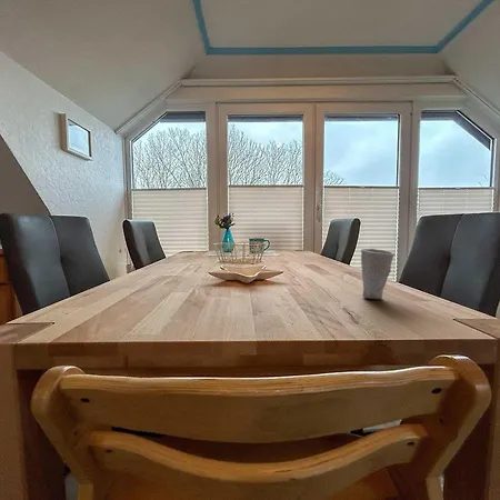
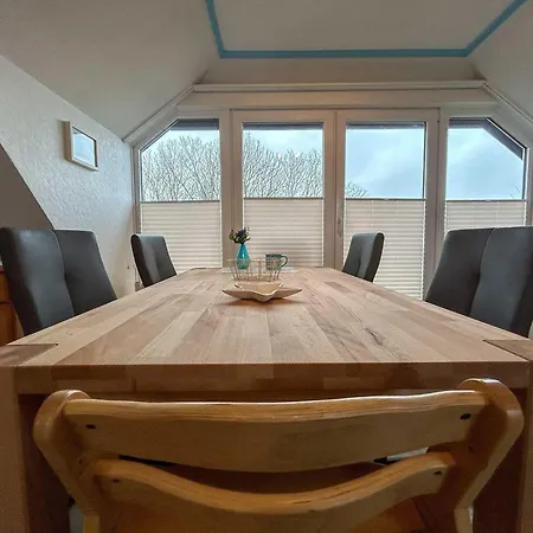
- cup [360,248,396,300]
